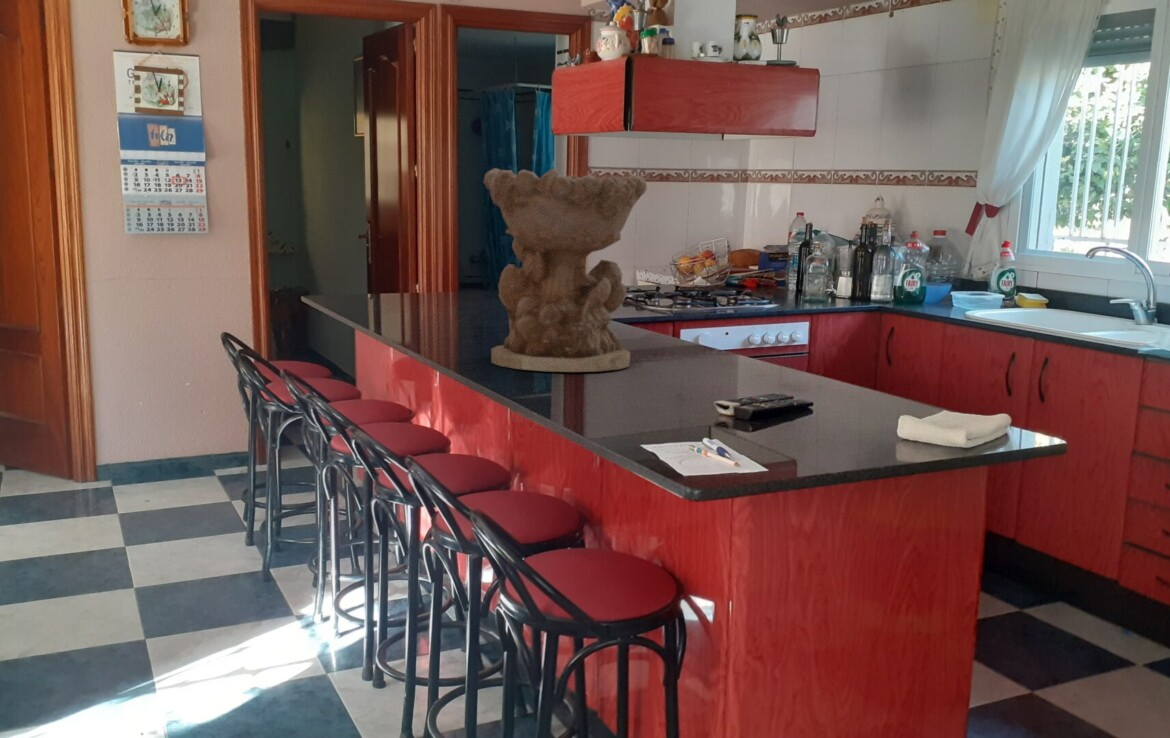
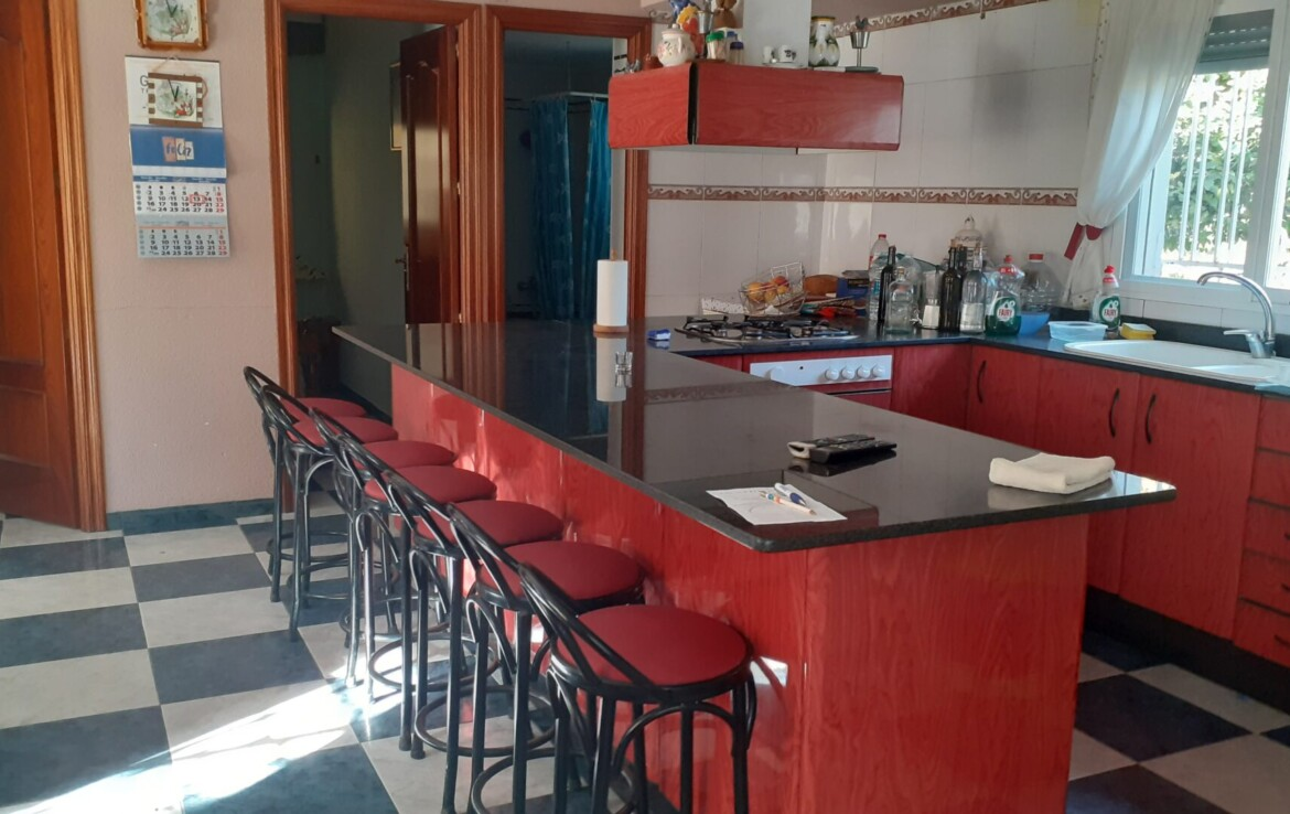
- decorative bowl [482,167,648,373]
